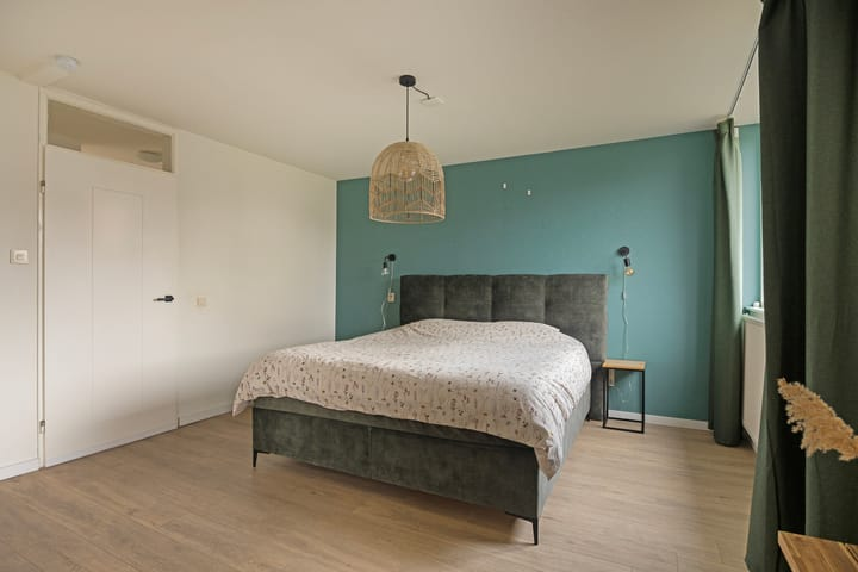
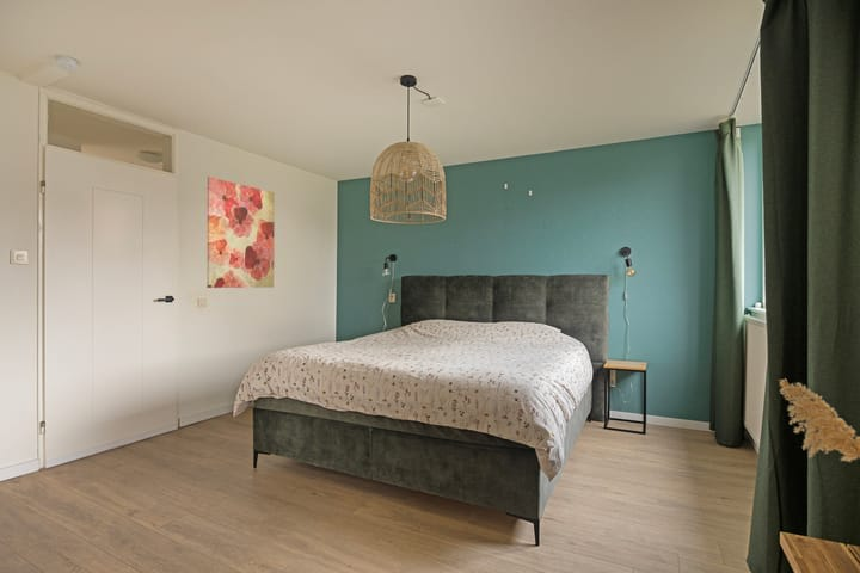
+ wall art [205,175,276,289]
